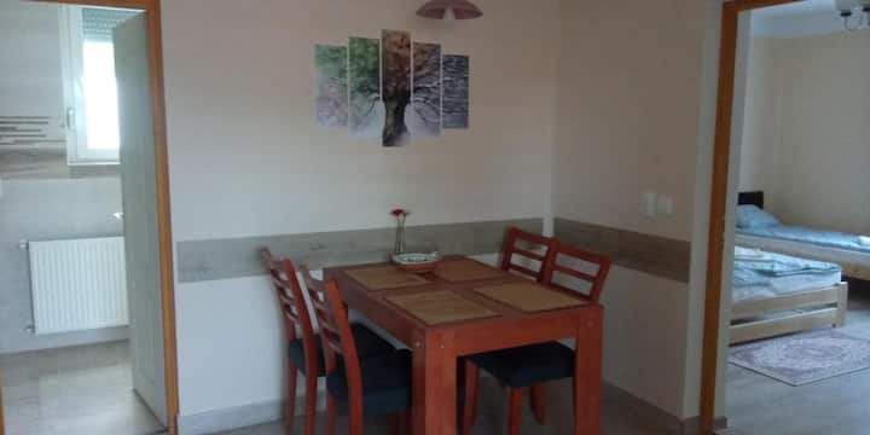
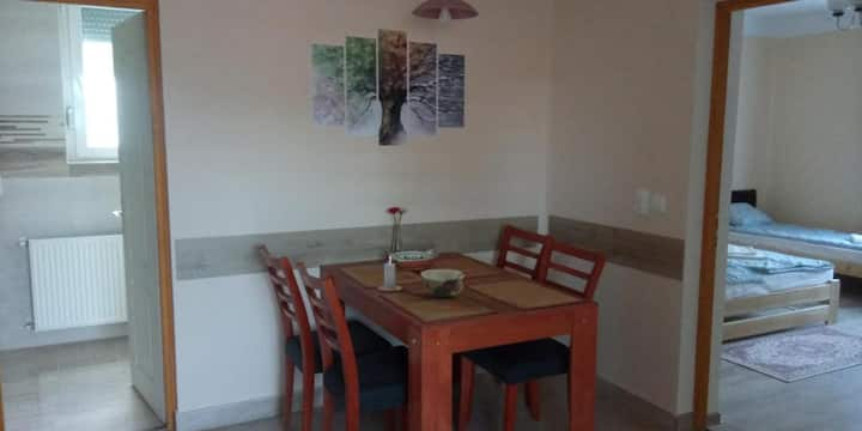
+ candle [376,257,403,292]
+ bowl [420,268,466,298]
